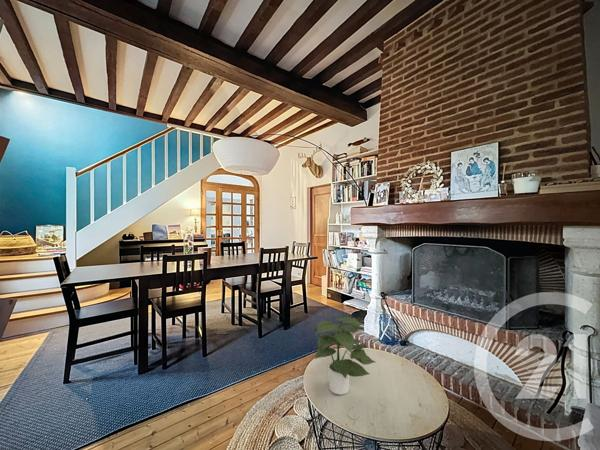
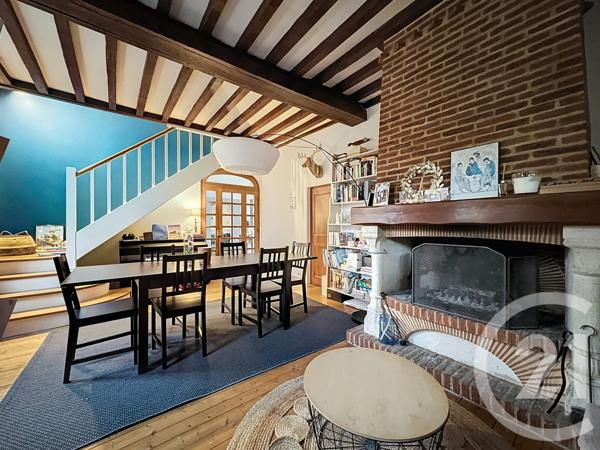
- potted plant [314,316,376,396]
